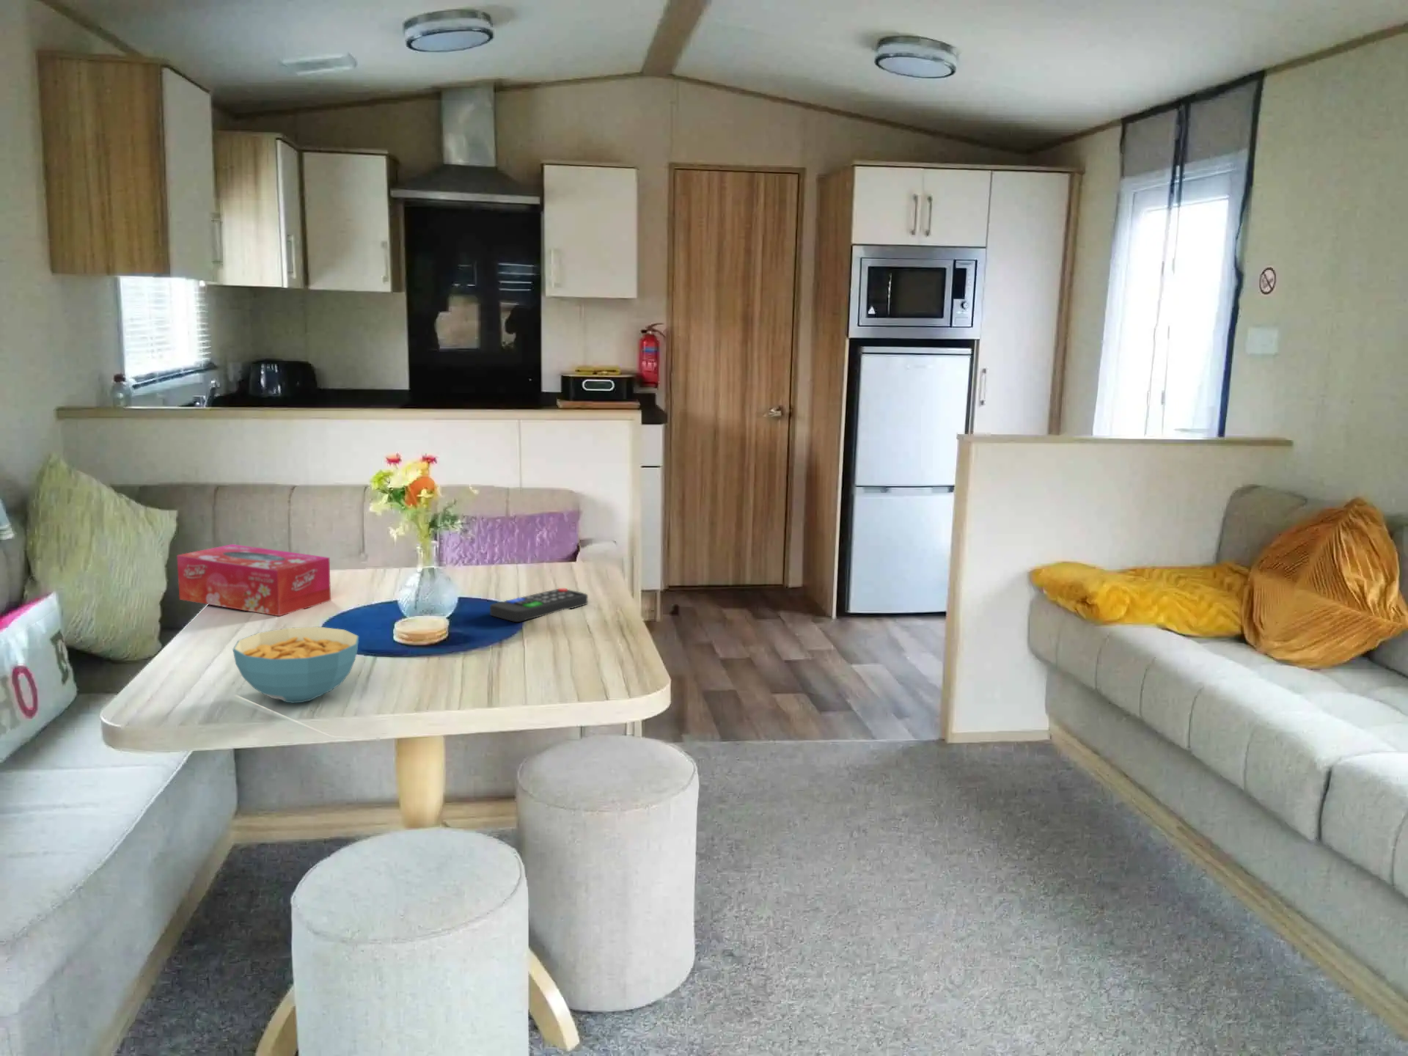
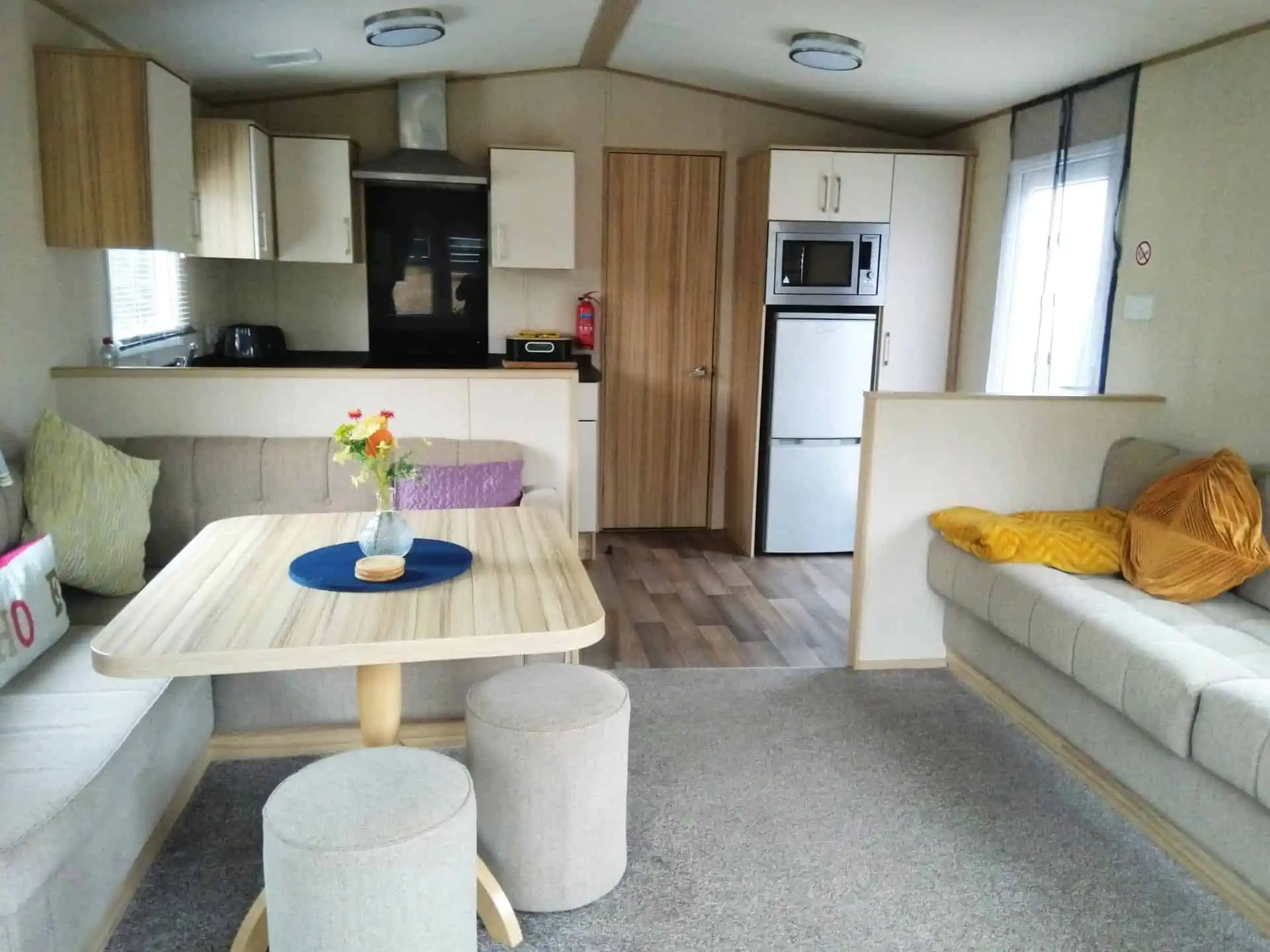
- tissue box [176,544,331,617]
- remote control [489,588,588,622]
- cereal bowl [232,627,359,704]
